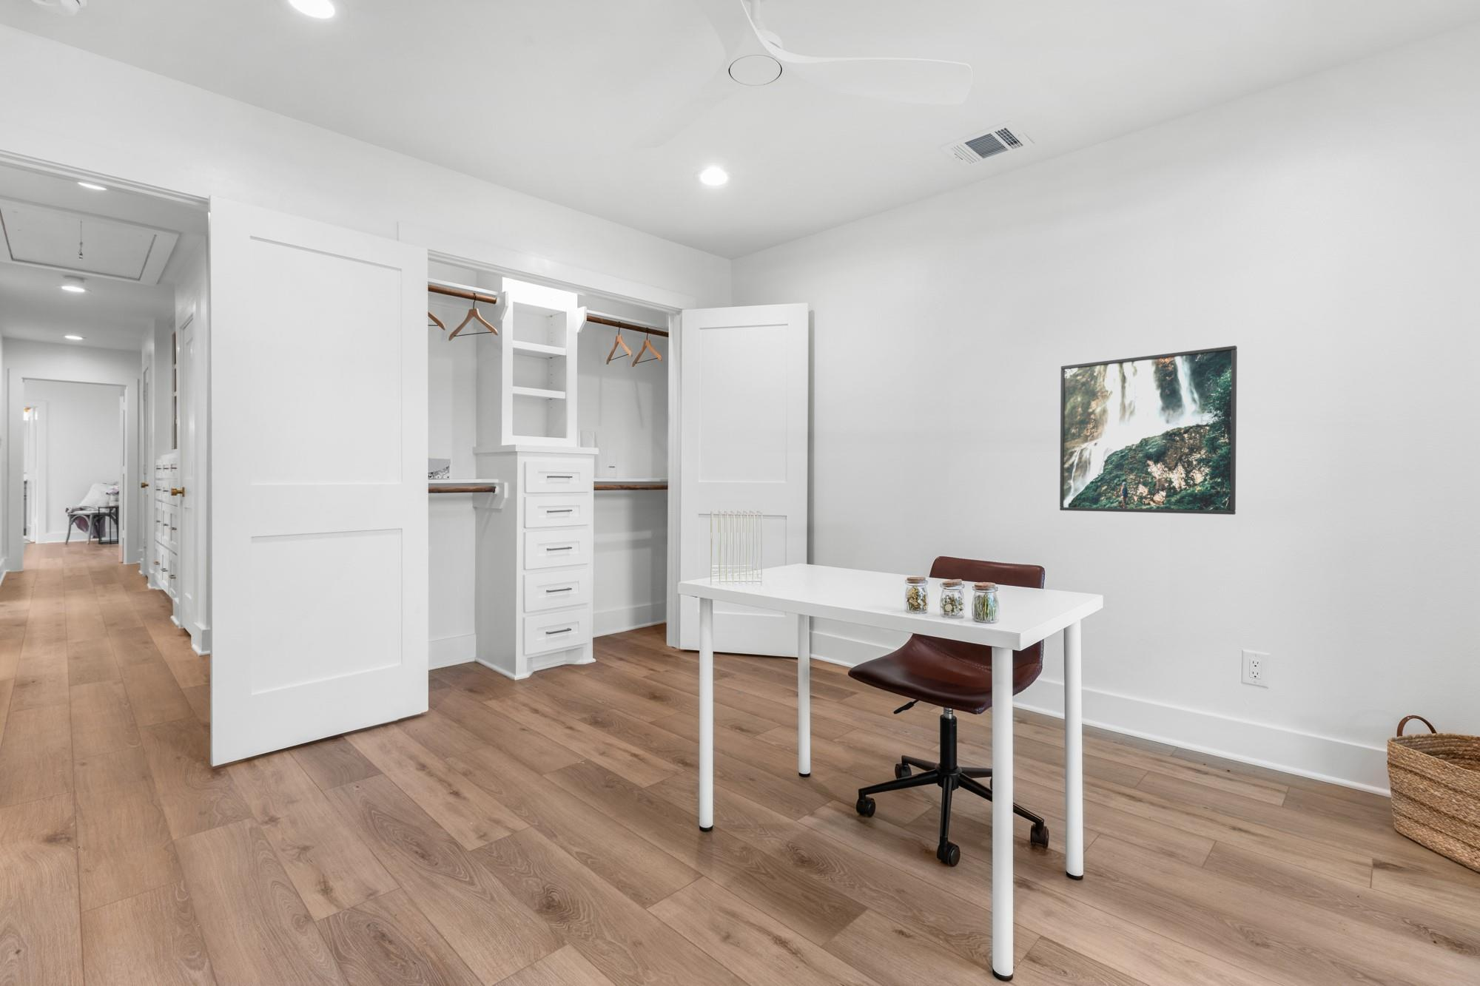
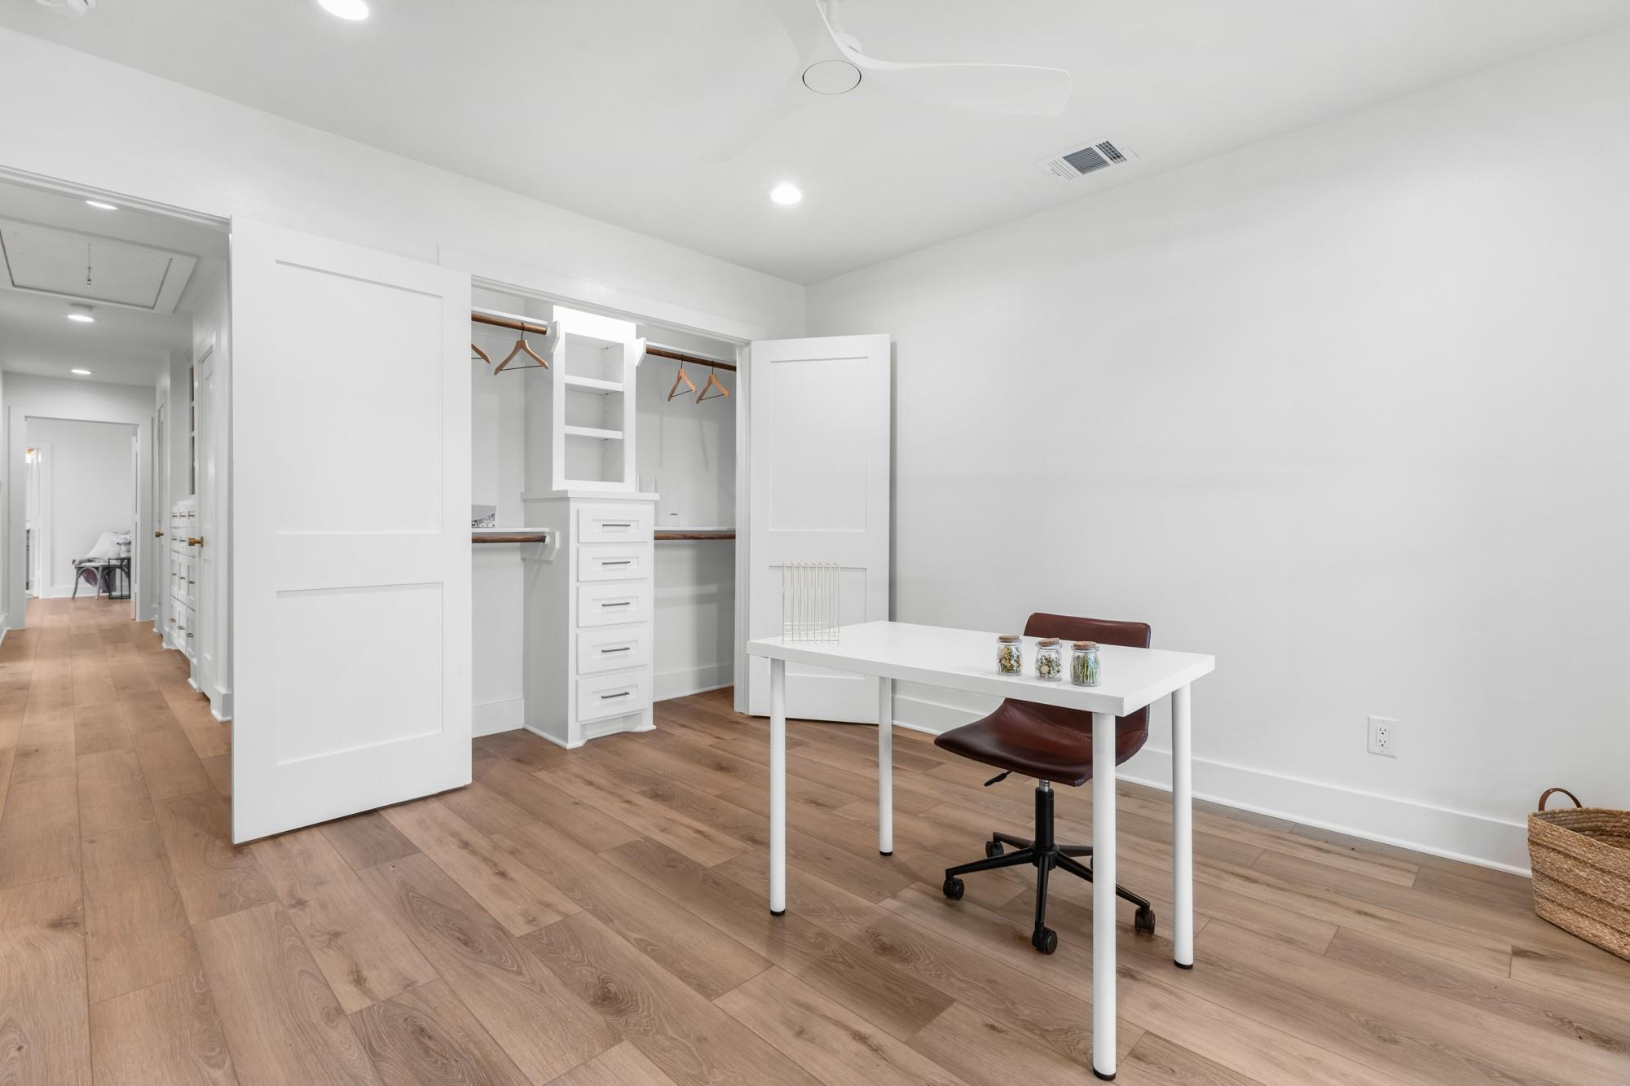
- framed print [1059,344,1238,516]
